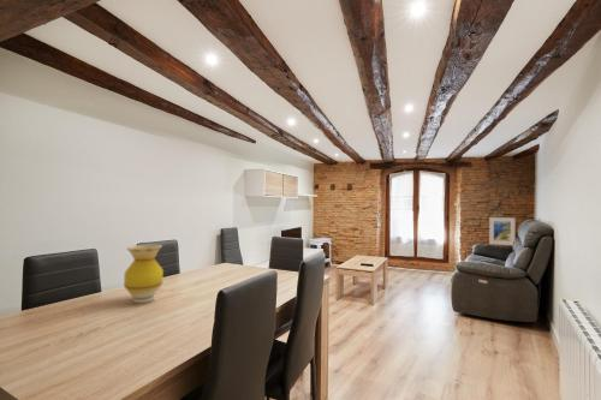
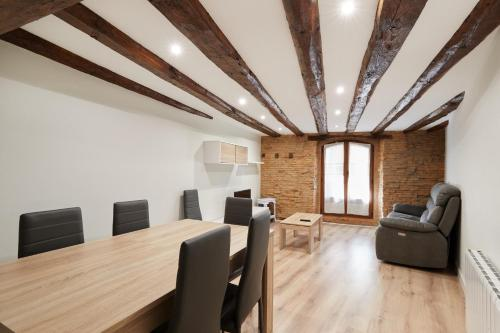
- vase [123,244,165,304]
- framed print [488,216,516,246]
